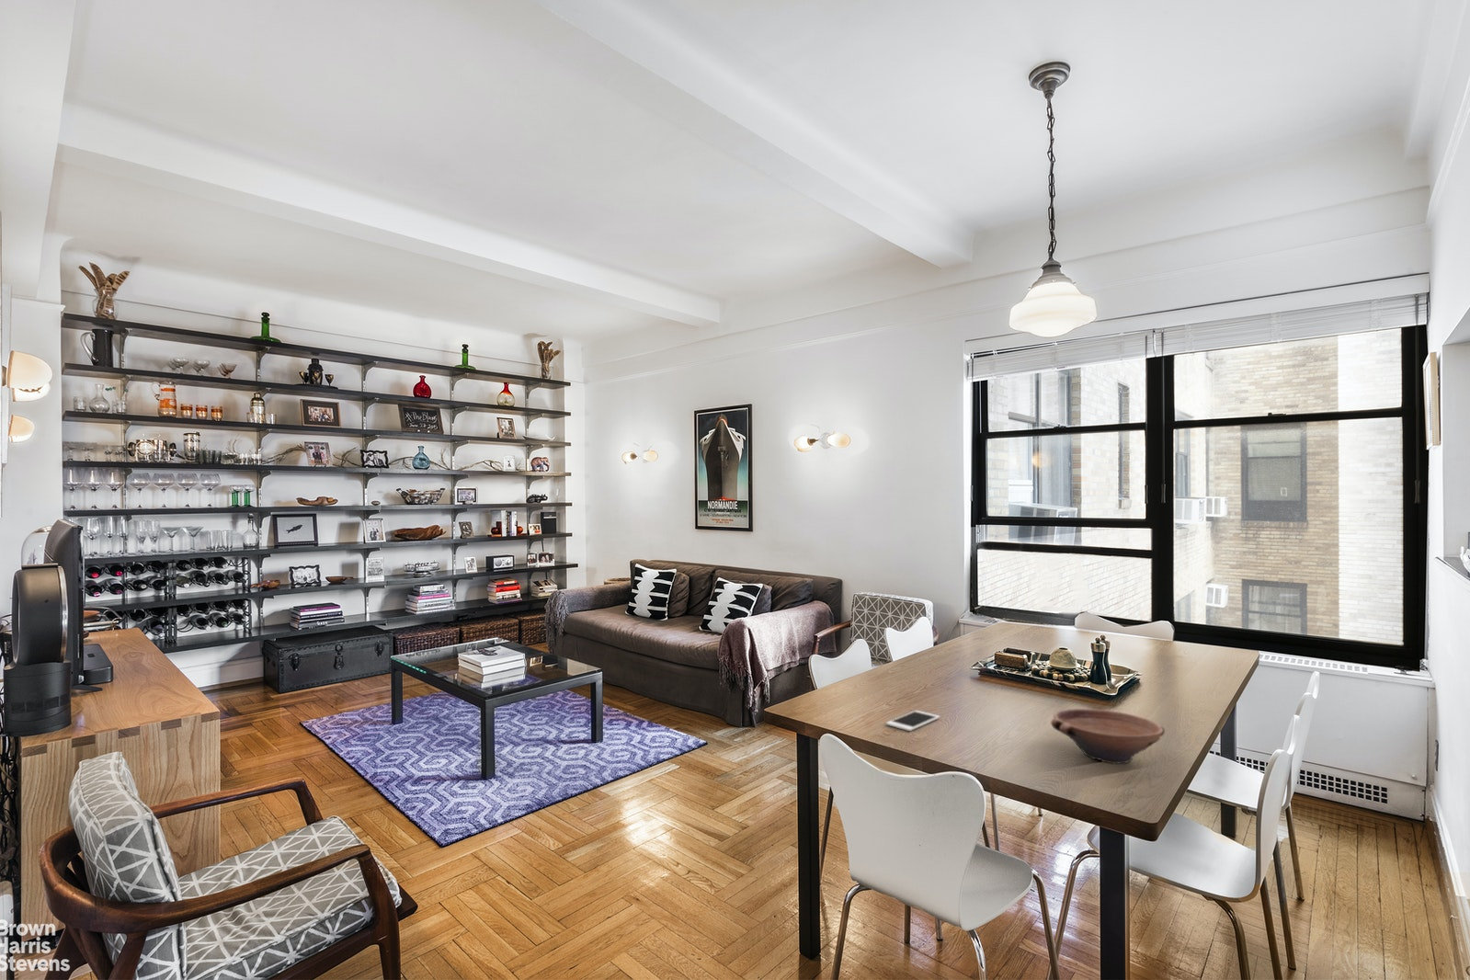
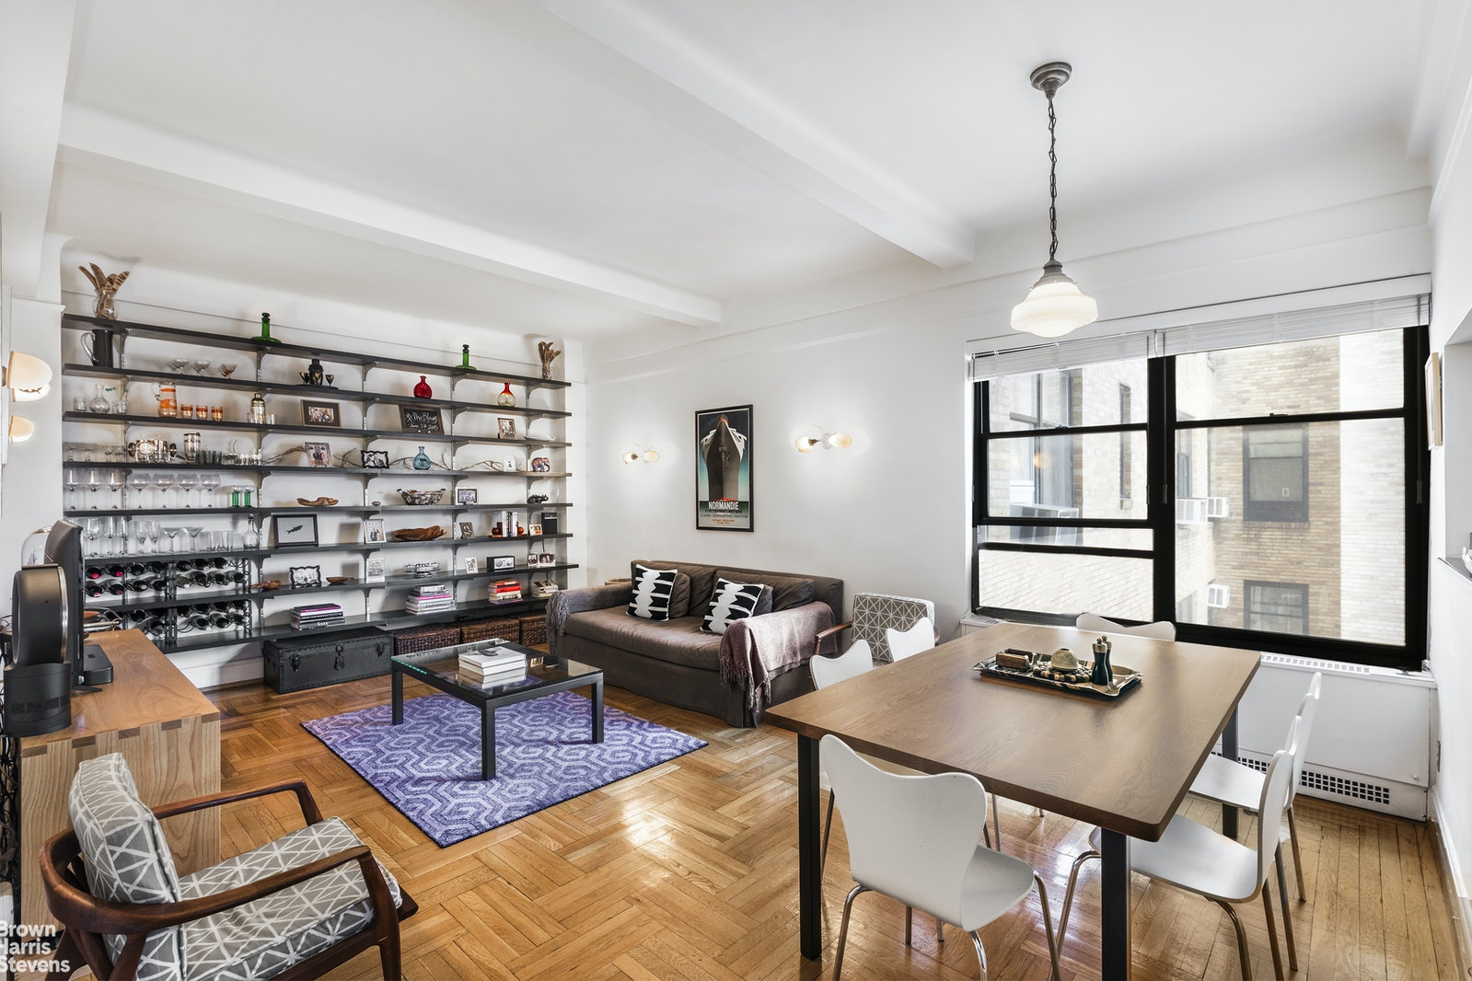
- cell phone [885,710,941,732]
- bowl [1050,707,1166,765]
